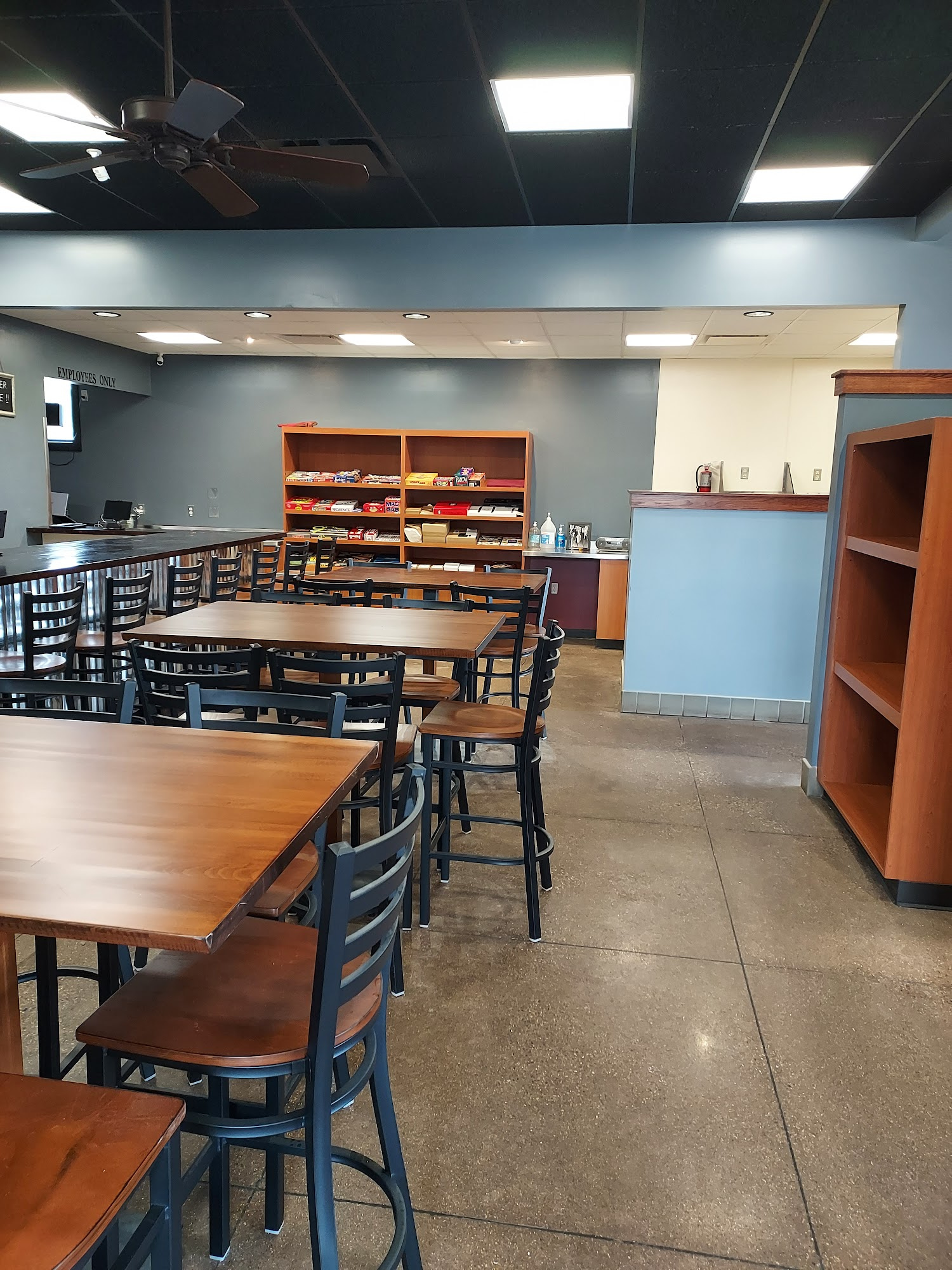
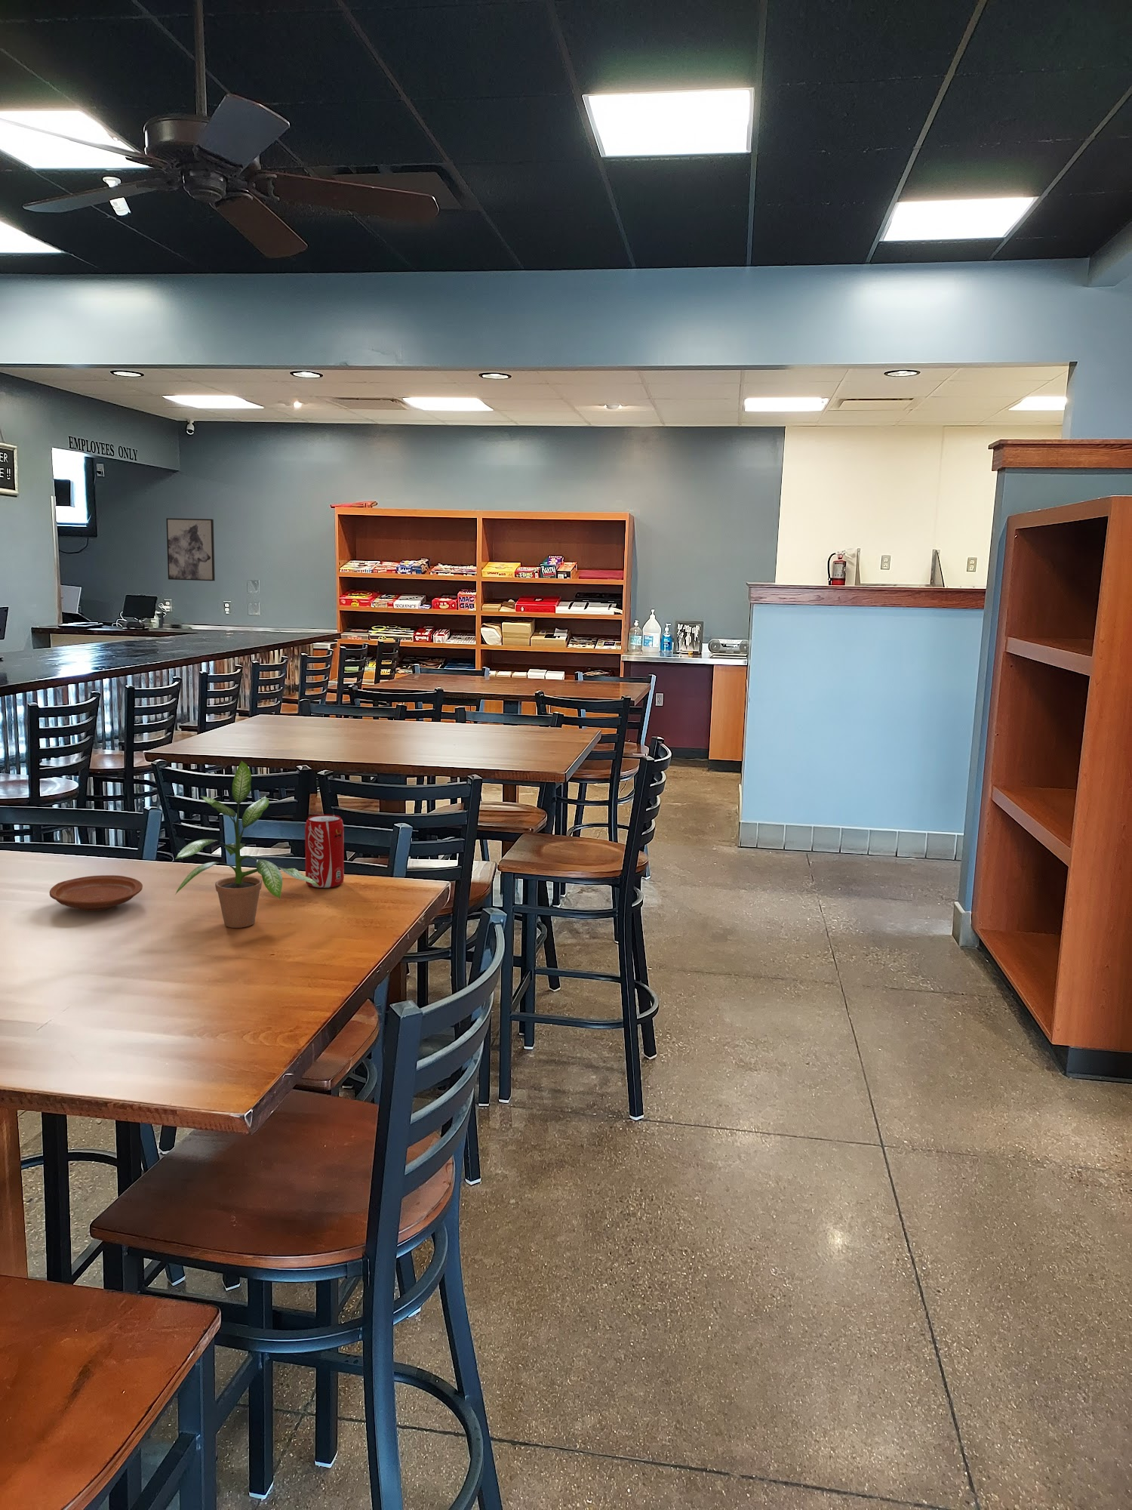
+ plate [49,874,144,911]
+ potted plant [175,760,319,929]
+ beverage can [304,814,345,888]
+ wall art [165,518,216,581]
